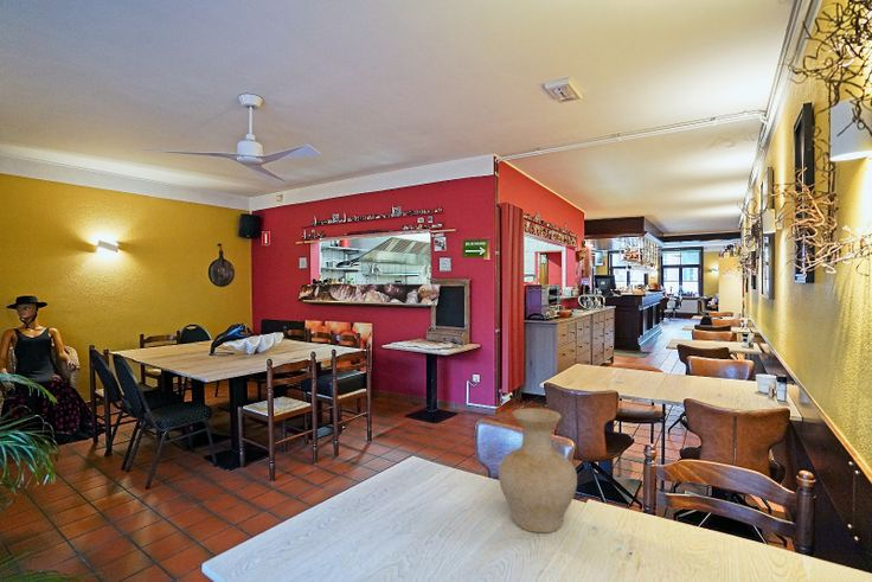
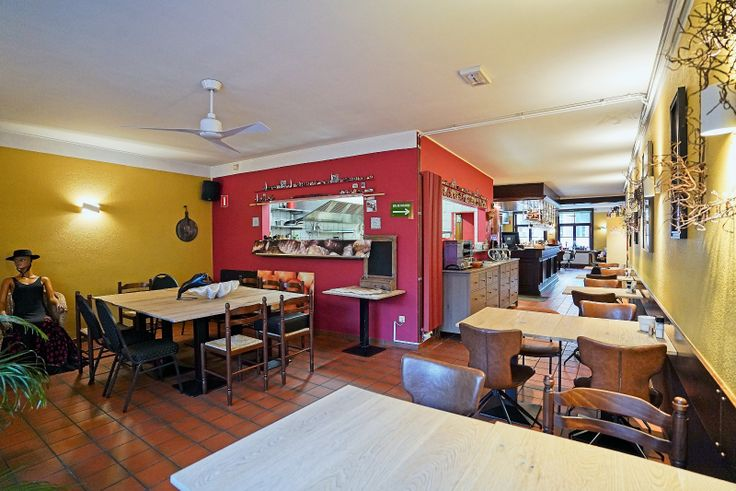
- vase [498,407,578,533]
